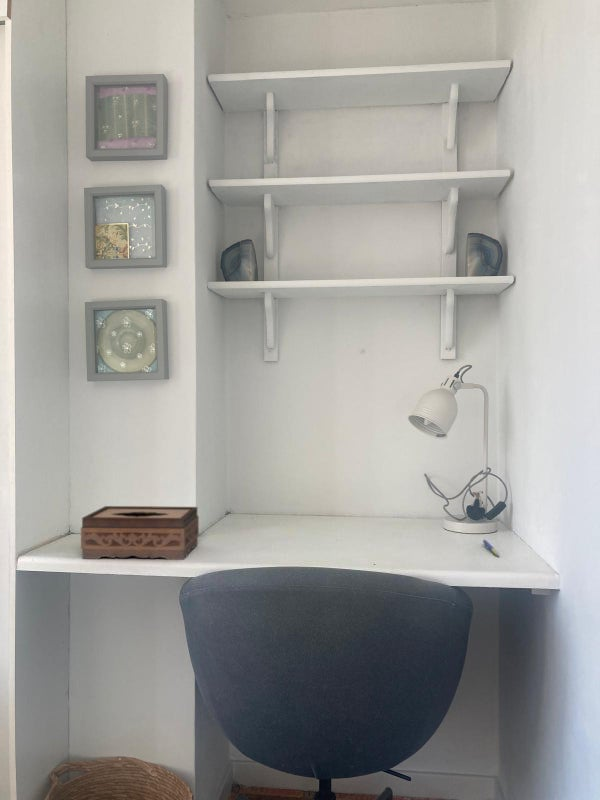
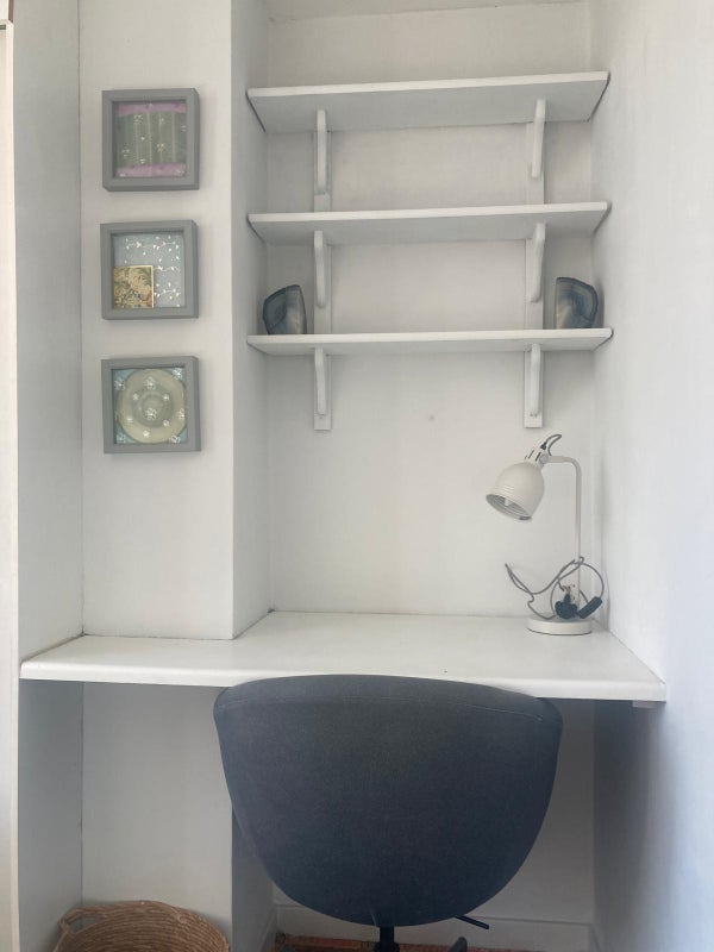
- tissue box [80,505,200,561]
- pen [482,539,501,557]
